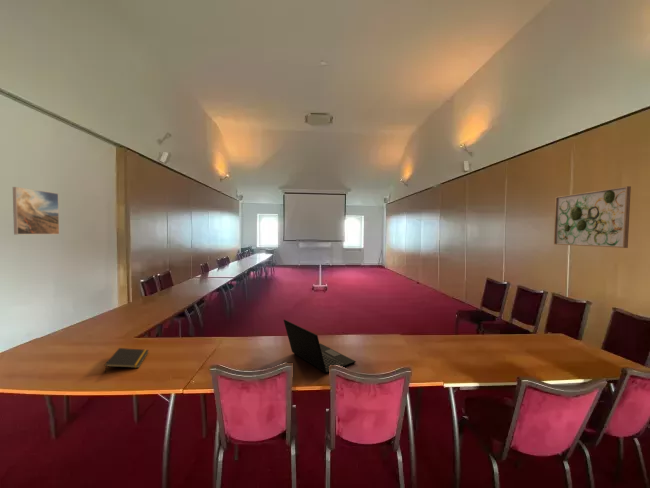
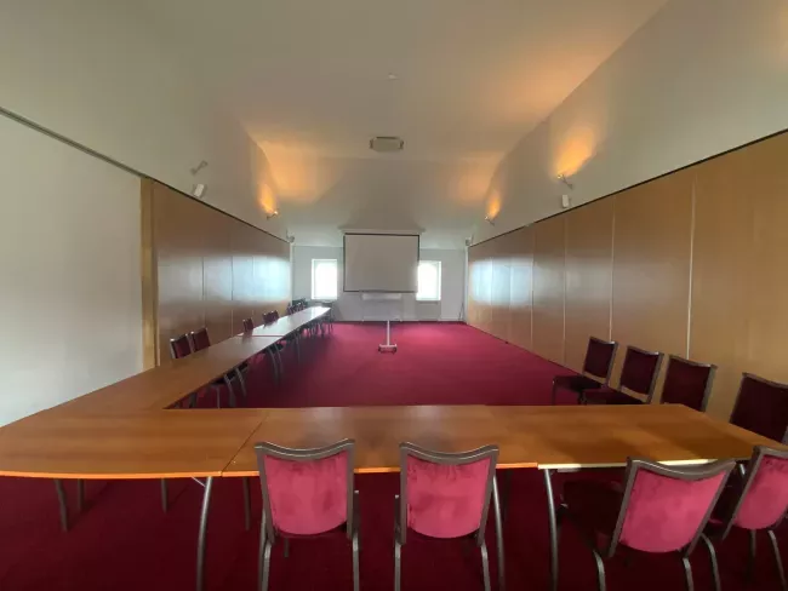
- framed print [12,186,60,235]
- wall art [553,185,632,249]
- laptop [283,318,357,374]
- notepad [104,347,150,374]
